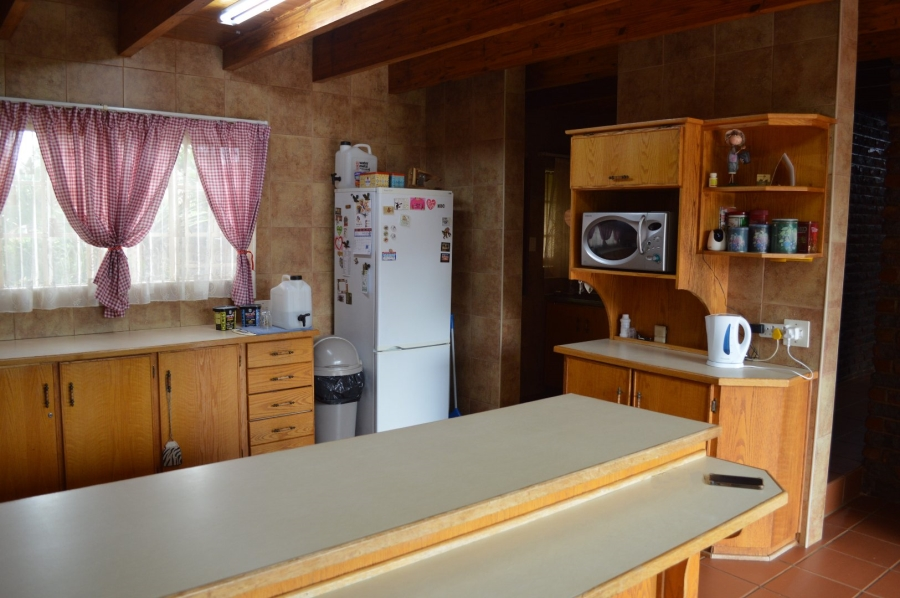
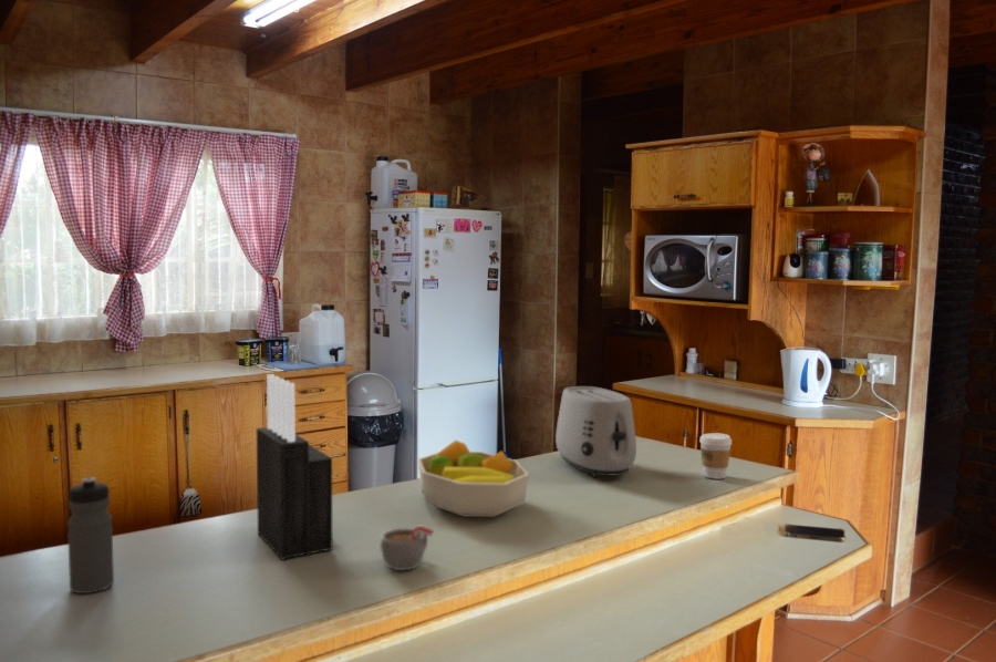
+ coffee cup [698,432,733,480]
+ toaster [554,385,637,478]
+ water bottle [66,476,115,594]
+ knife block [256,373,333,560]
+ mug [380,525,435,571]
+ fruit bowl [416,439,530,518]
